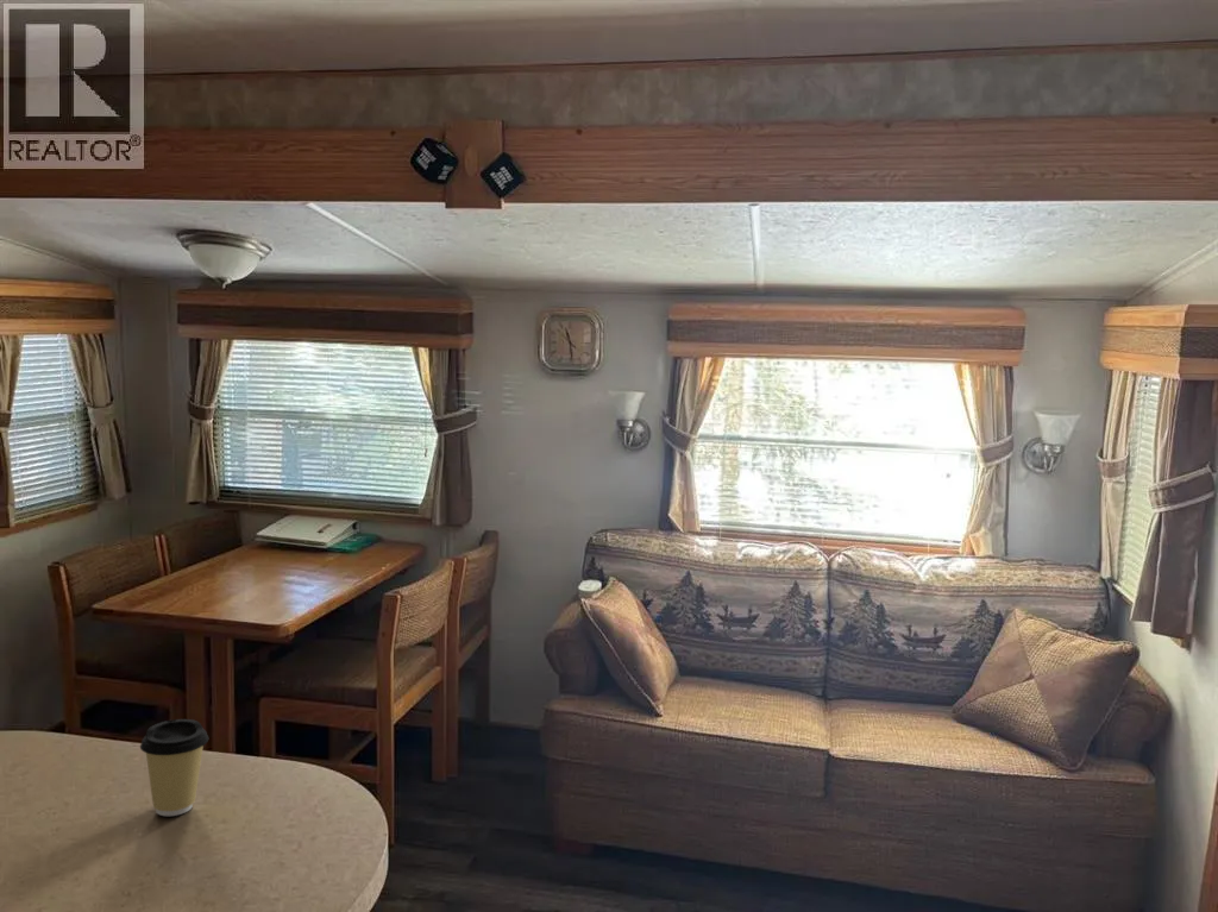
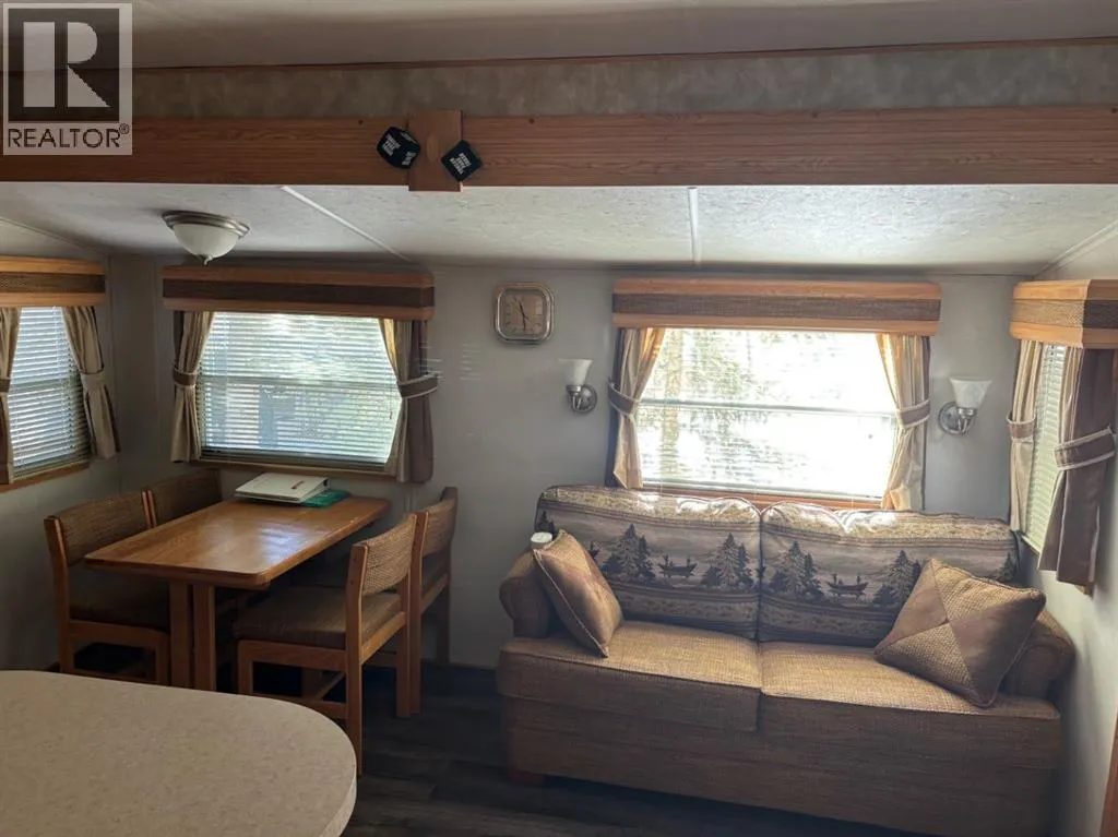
- coffee cup [139,718,209,817]
